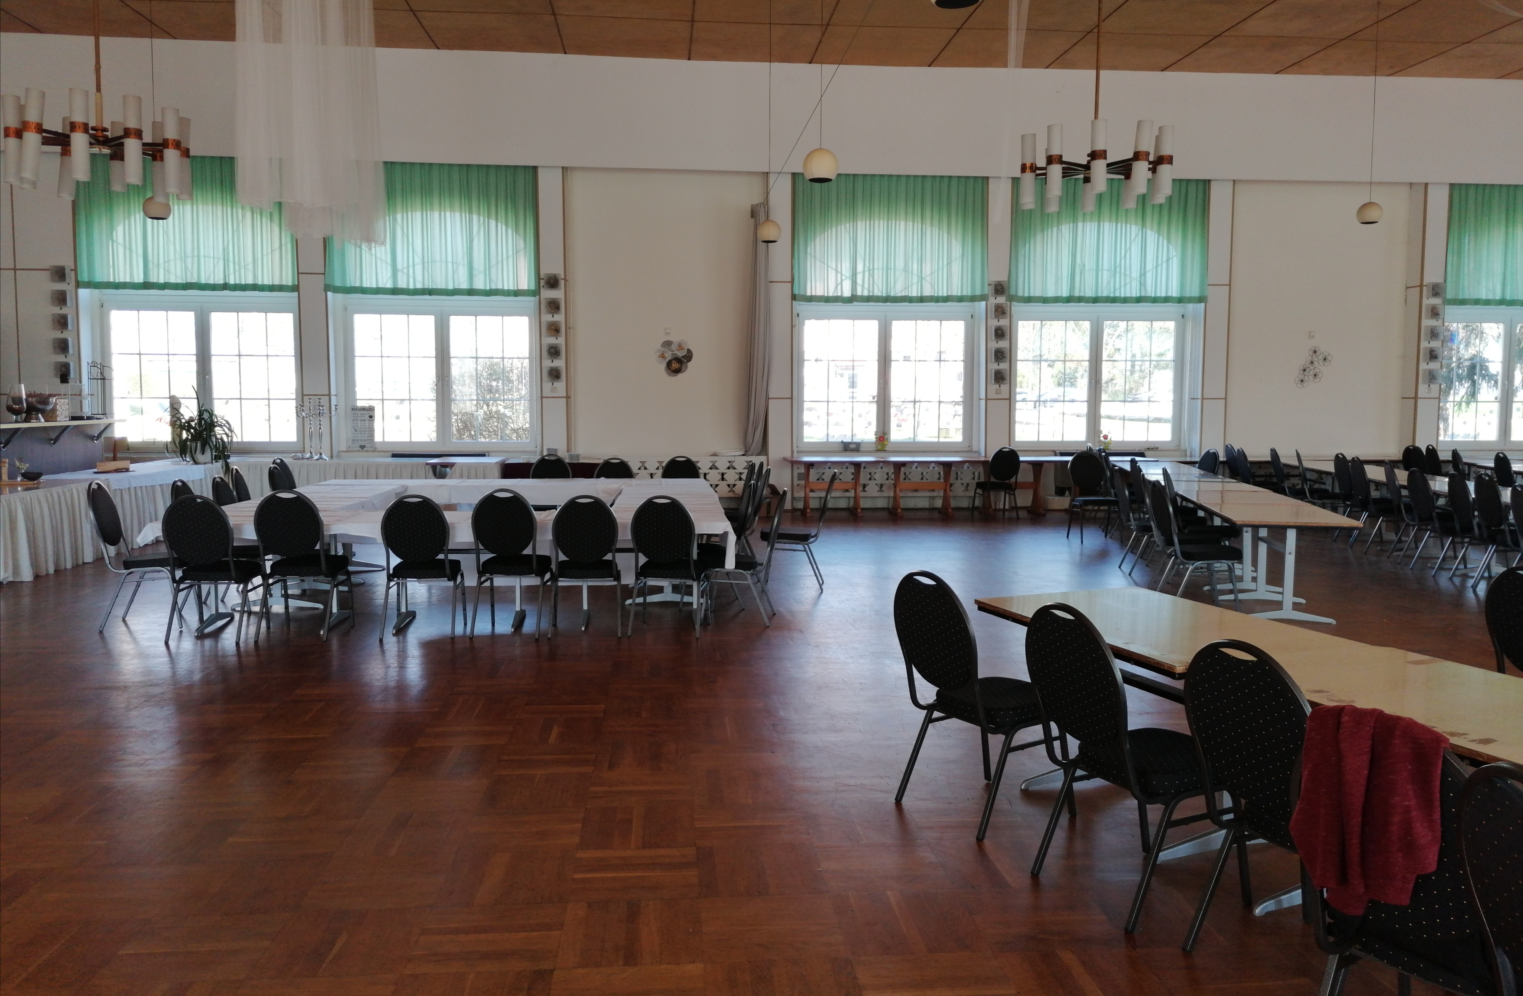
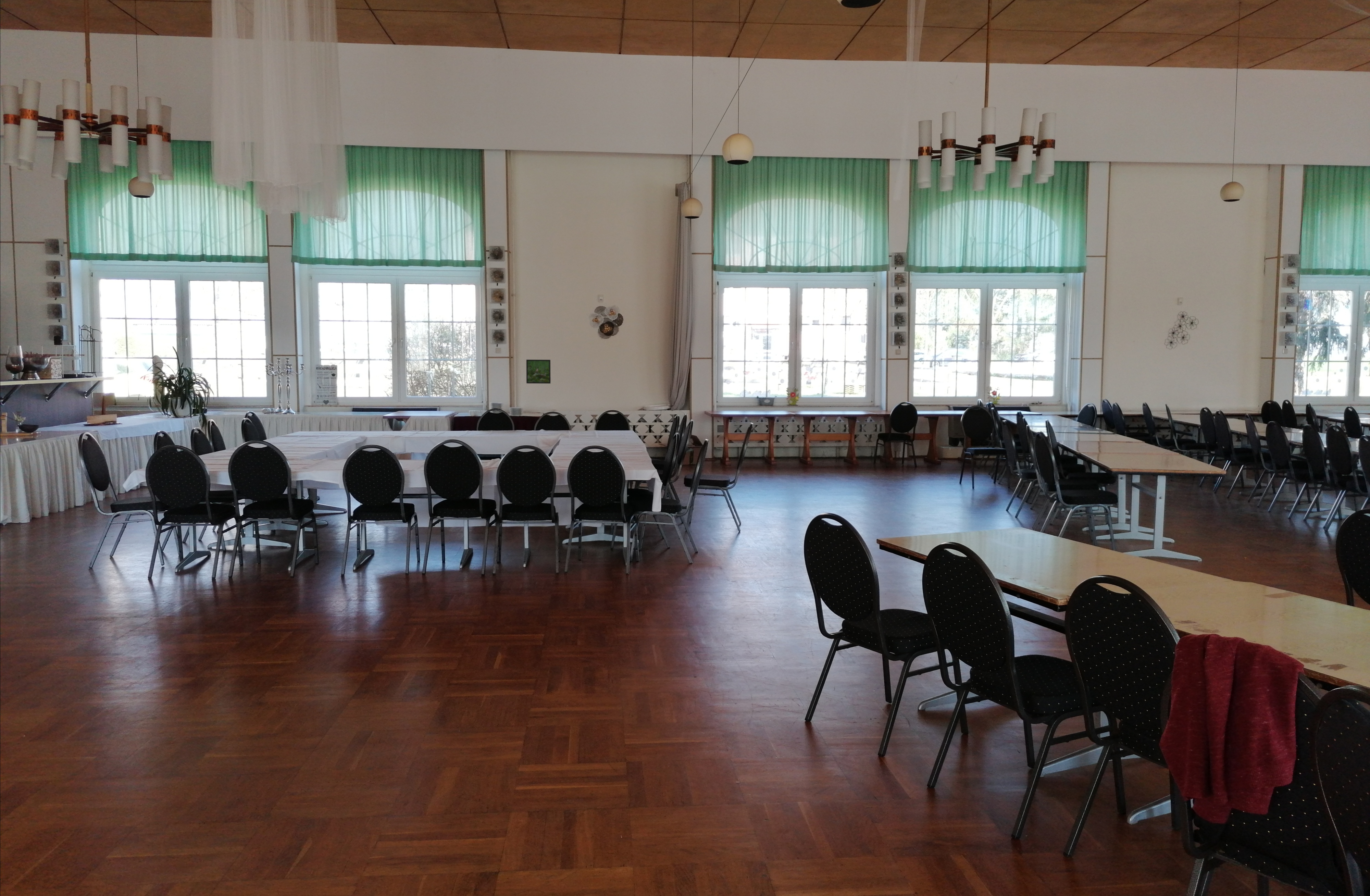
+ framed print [526,359,551,384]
